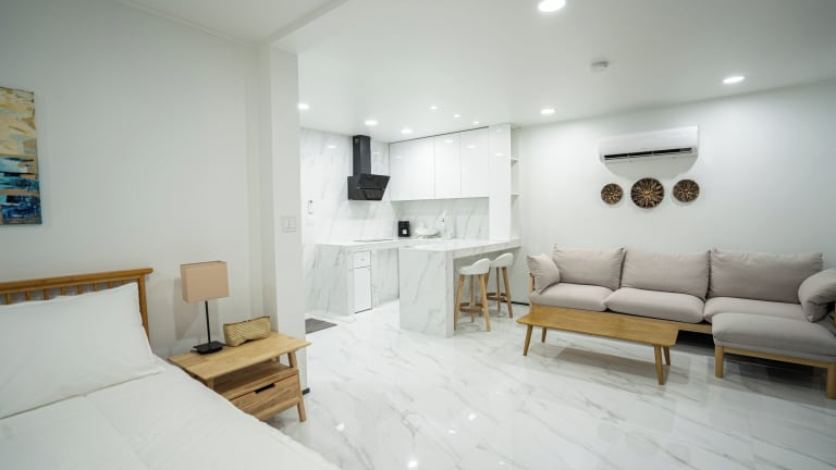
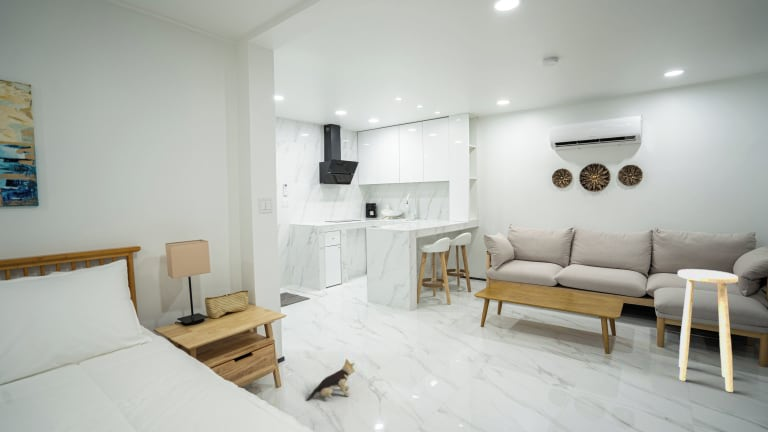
+ plush toy [306,358,356,402]
+ stool [677,268,739,393]
